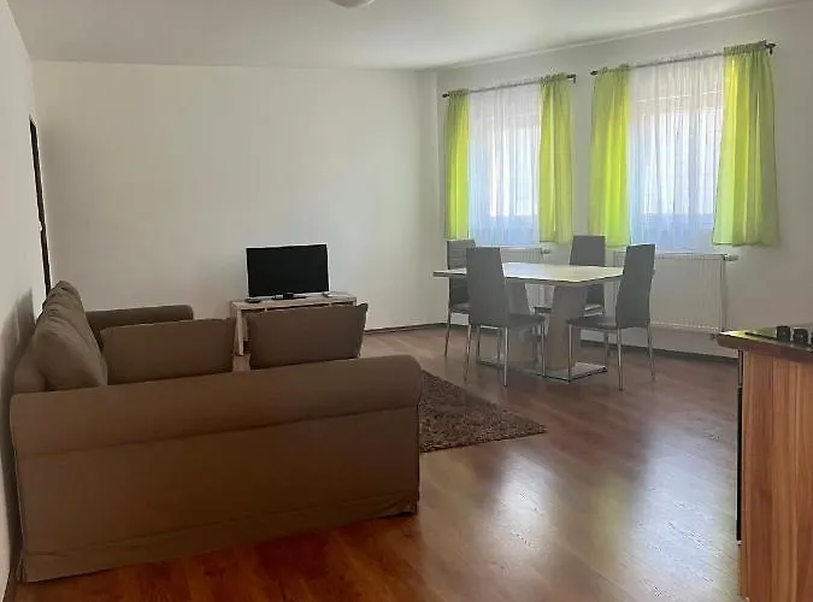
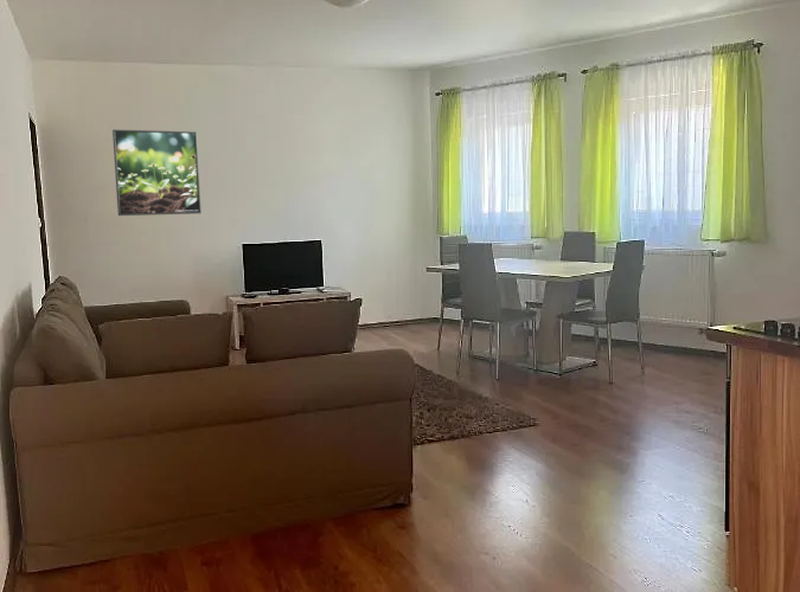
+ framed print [111,129,203,217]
